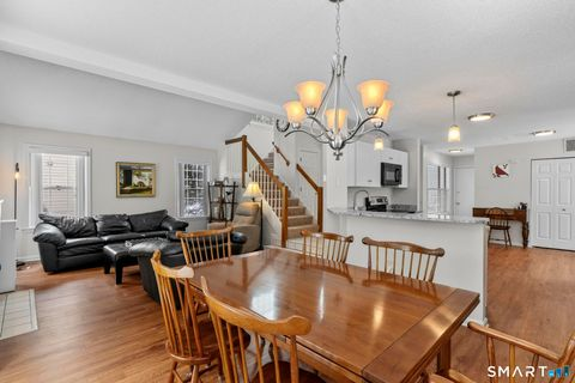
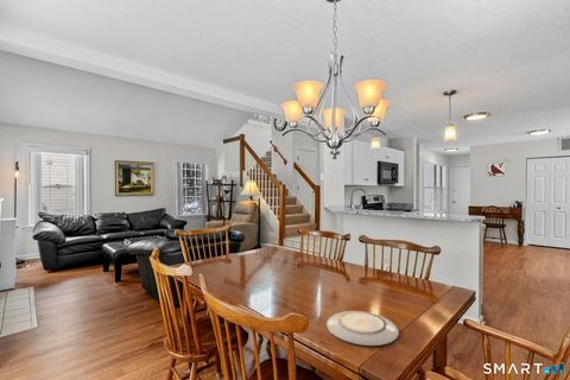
+ plate [325,310,400,347]
